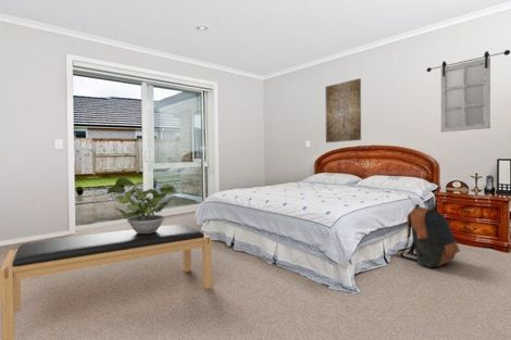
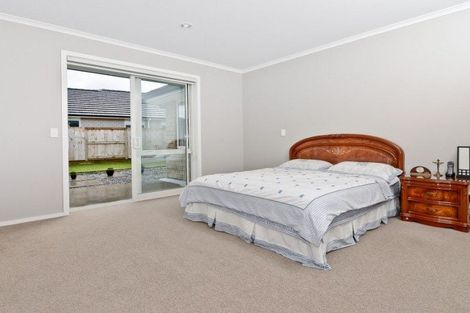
- bench [0,223,213,340]
- backpack [395,203,461,268]
- home mirror [426,49,511,134]
- potted plant [105,177,177,234]
- wall art [324,77,362,143]
